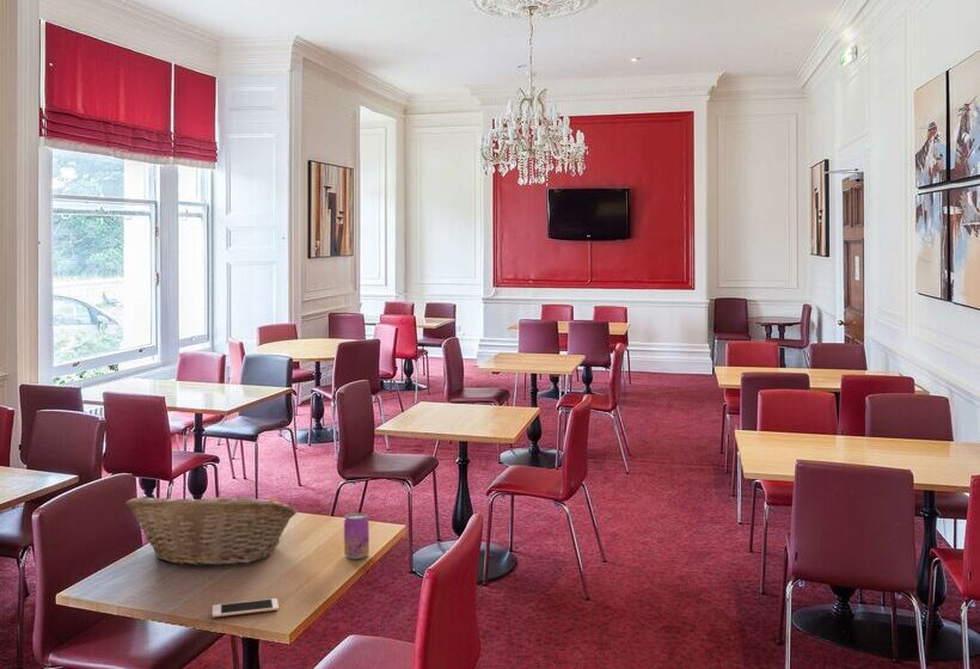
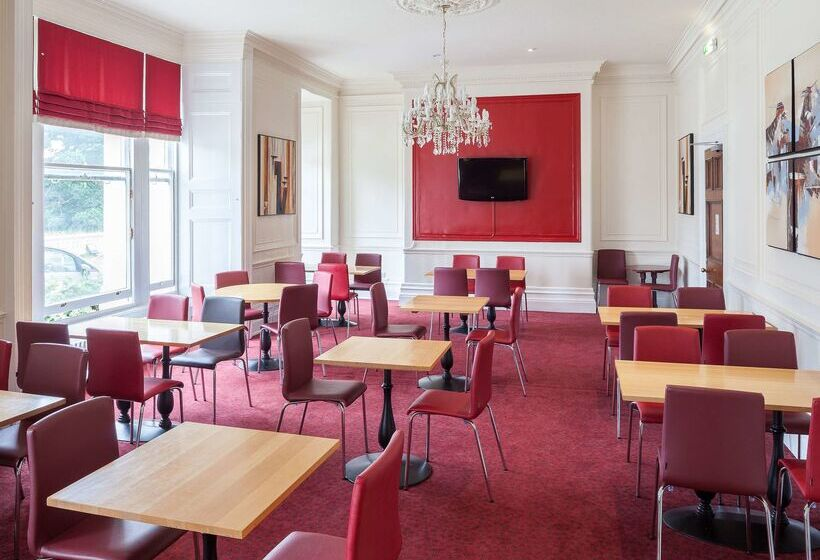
- cell phone [212,597,280,619]
- beverage can [343,513,370,560]
- fruit basket [124,489,299,567]
